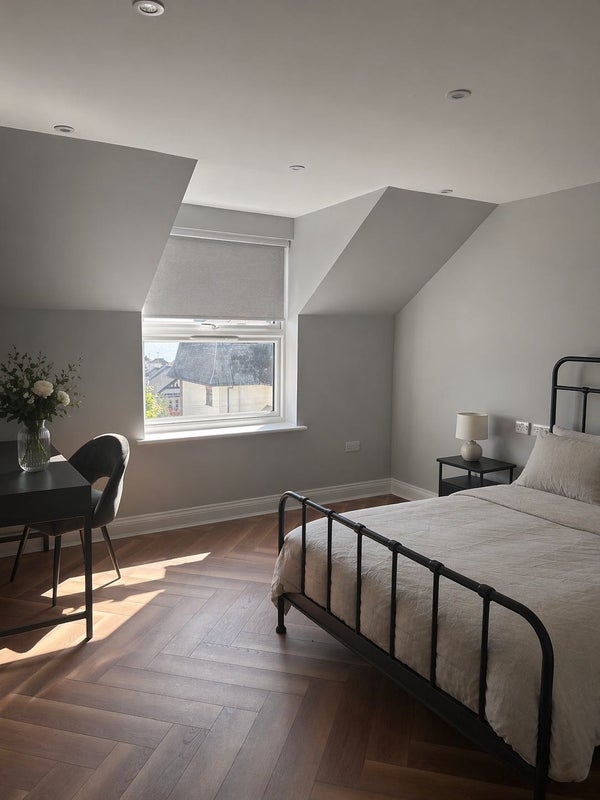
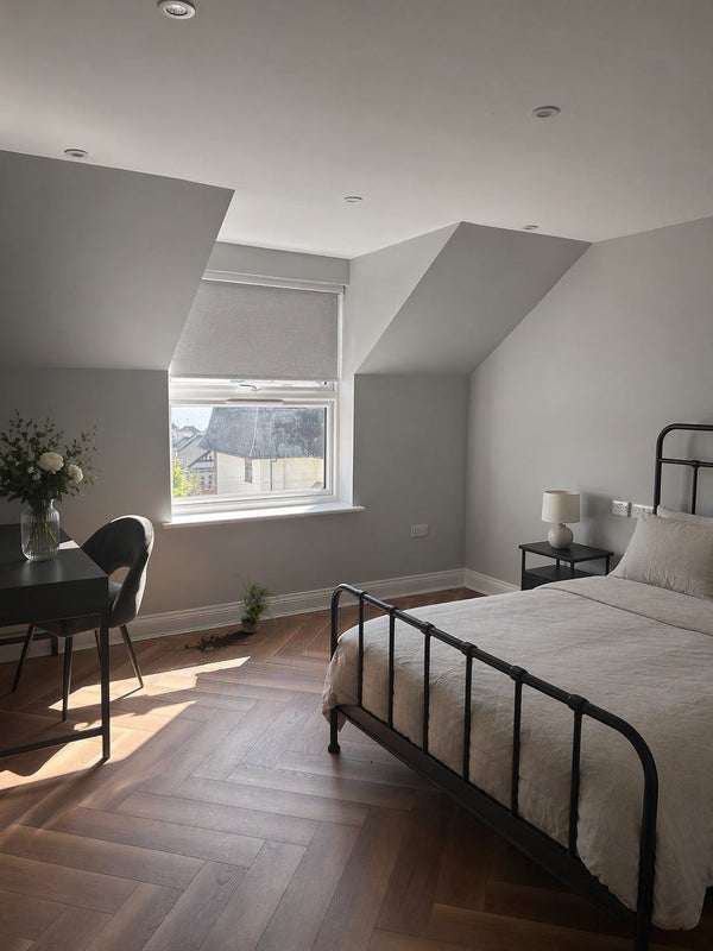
+ potted plant [232,573,280,635]
